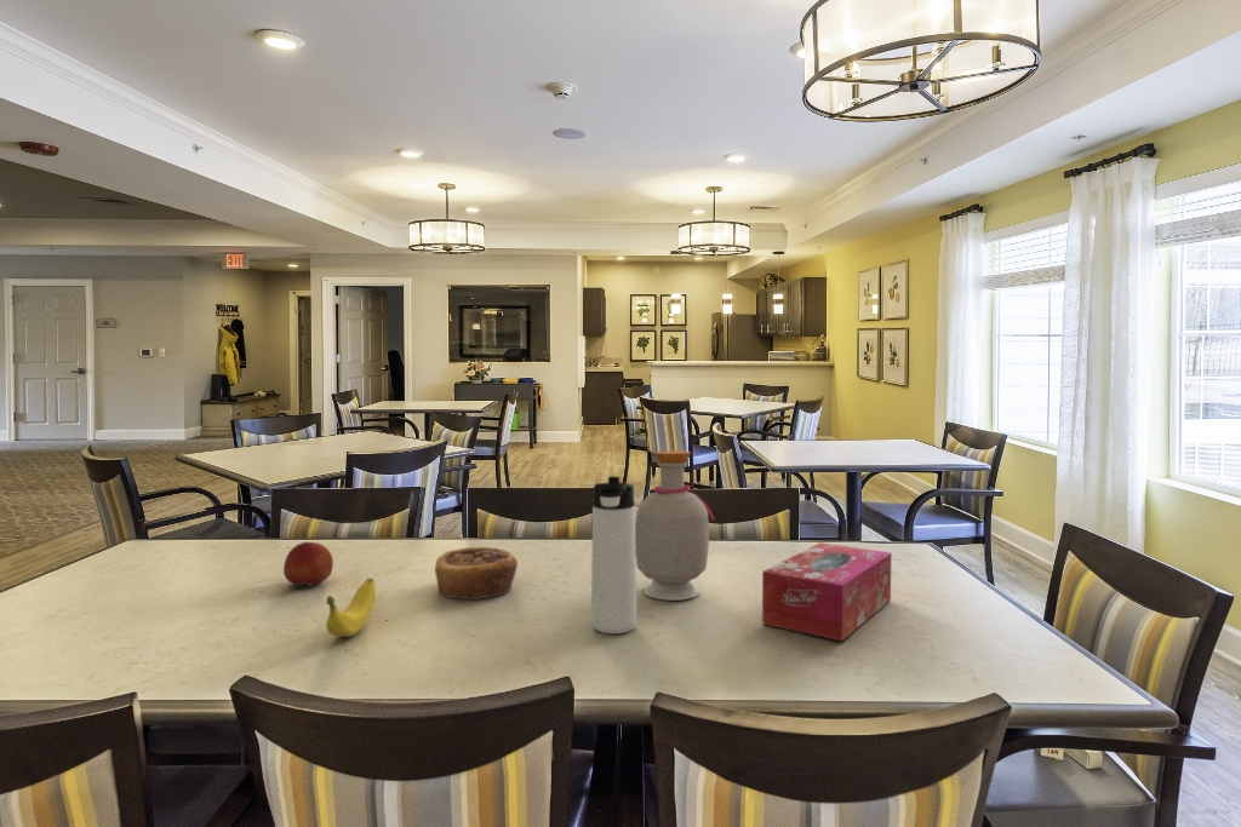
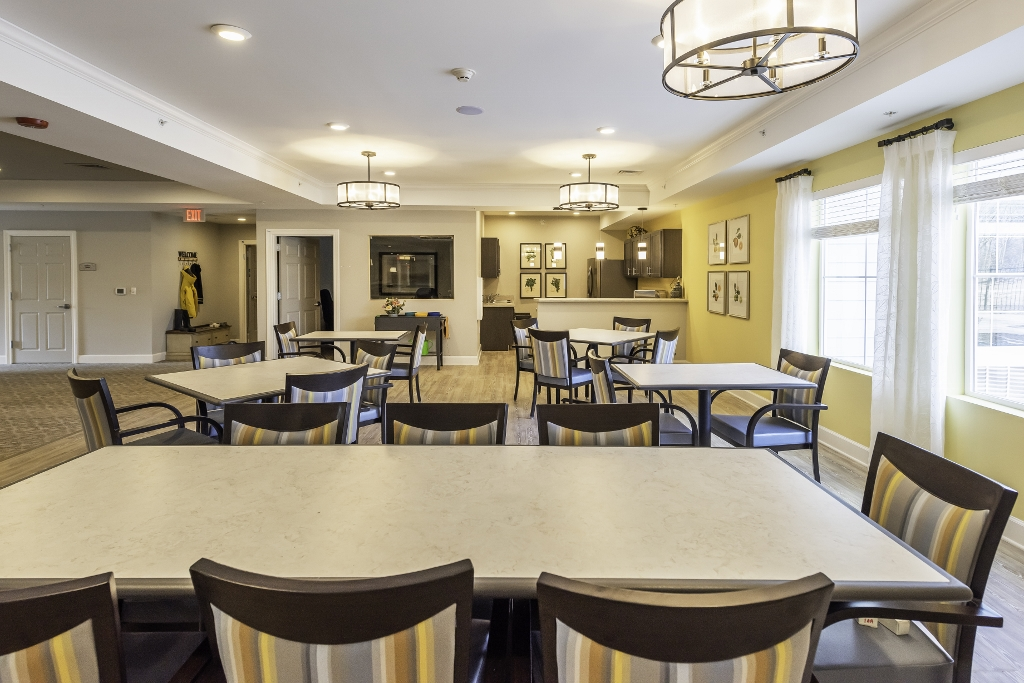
- tissue box [761,541,893,642]
- fruit [282,541,334,587]
- bottle [635,450,716,602]
- thermos bottle [590,475,637,634]
- pastry [434,546,519,601]
- banana [325,578,377,638]
